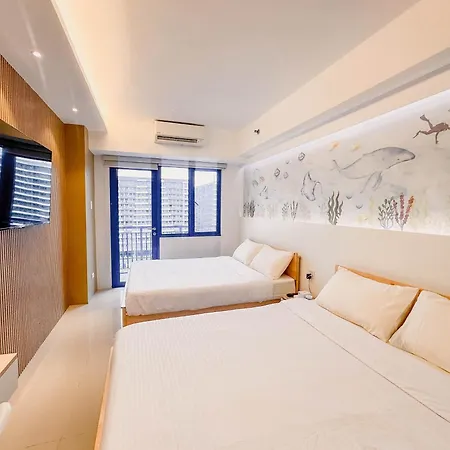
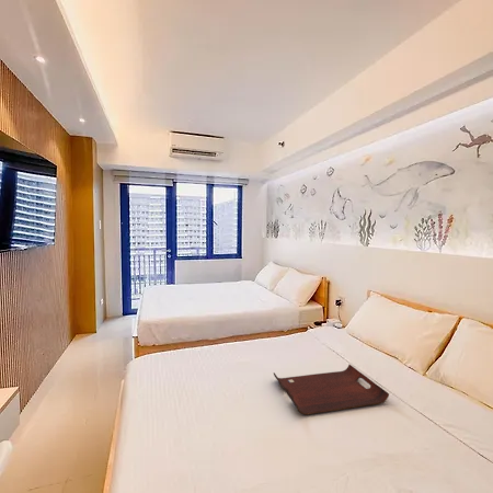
+ serving tray [273,364,390,416]
